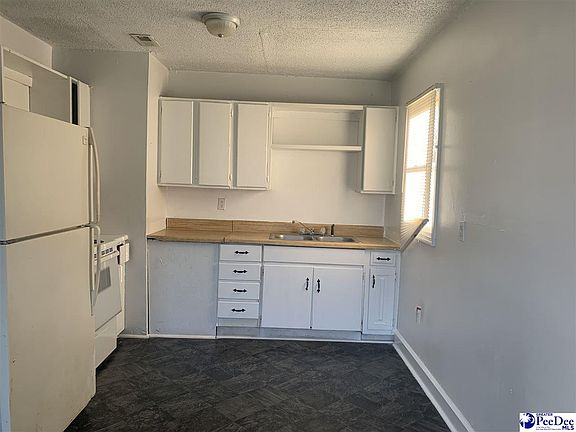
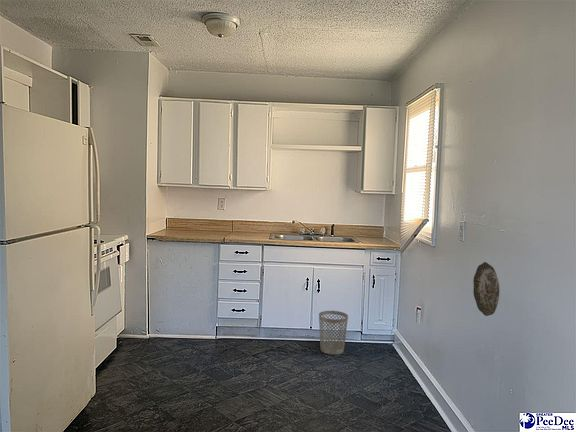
+ wastebasket [318,310,349,355]
+ decorative plate [472,261,500,317]
